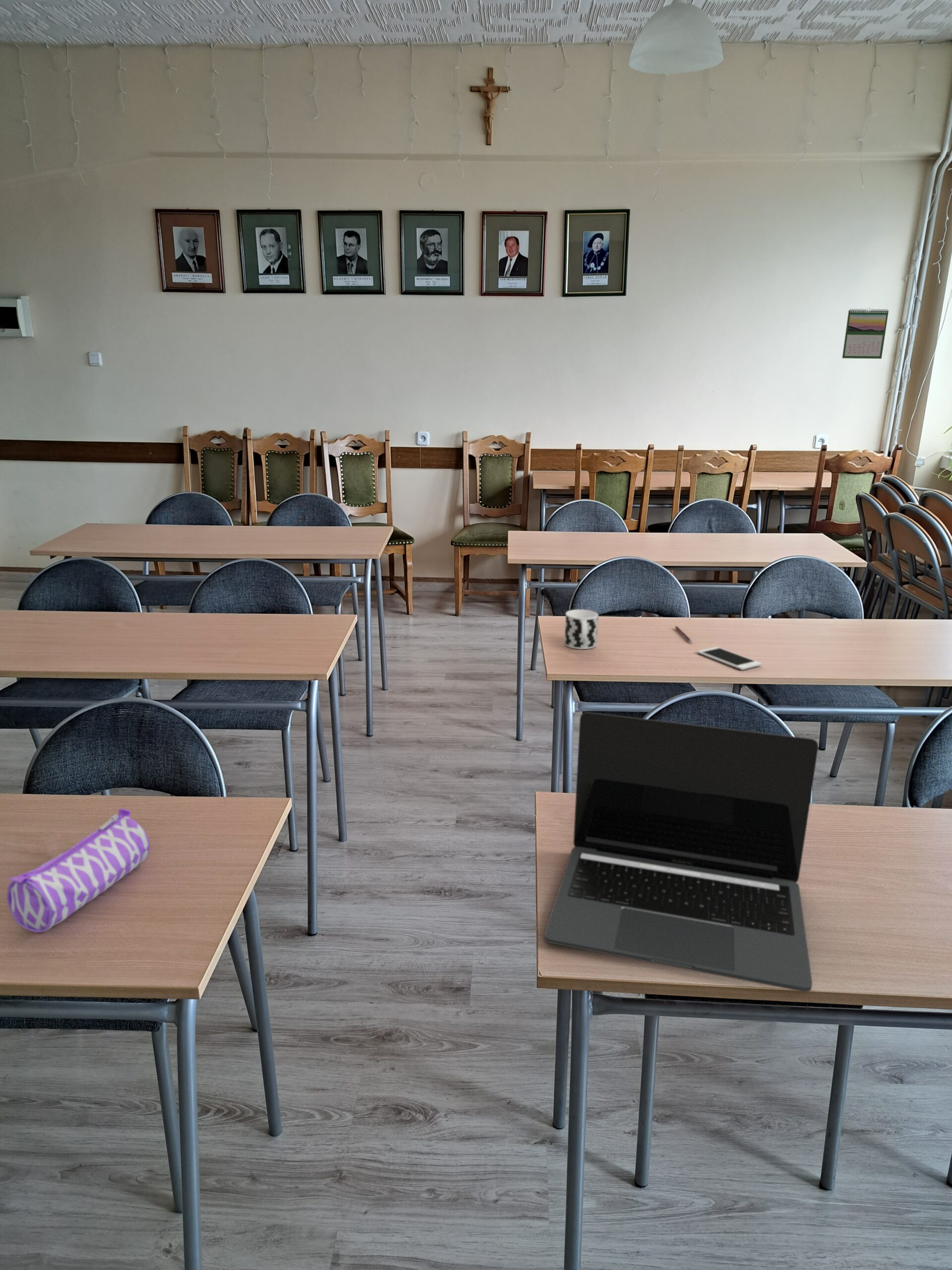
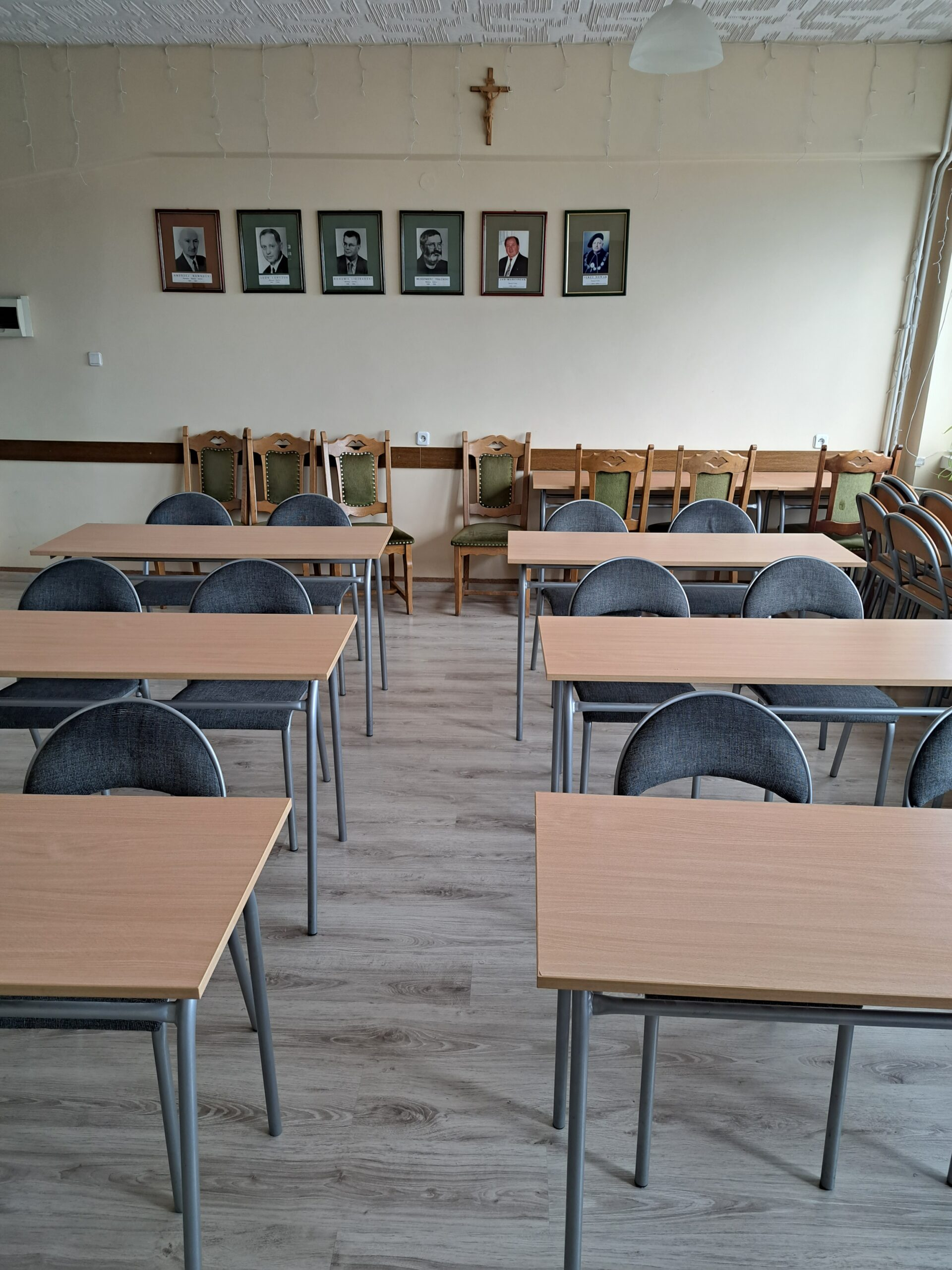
- cup [564,609,598,650]
- laptop [544,711,819,992]
- calendar [841,308,889,359]
- cell phone [697,646,762,671]
- pencil case [6,808,150,933]
- pen [675,626,693,643]
